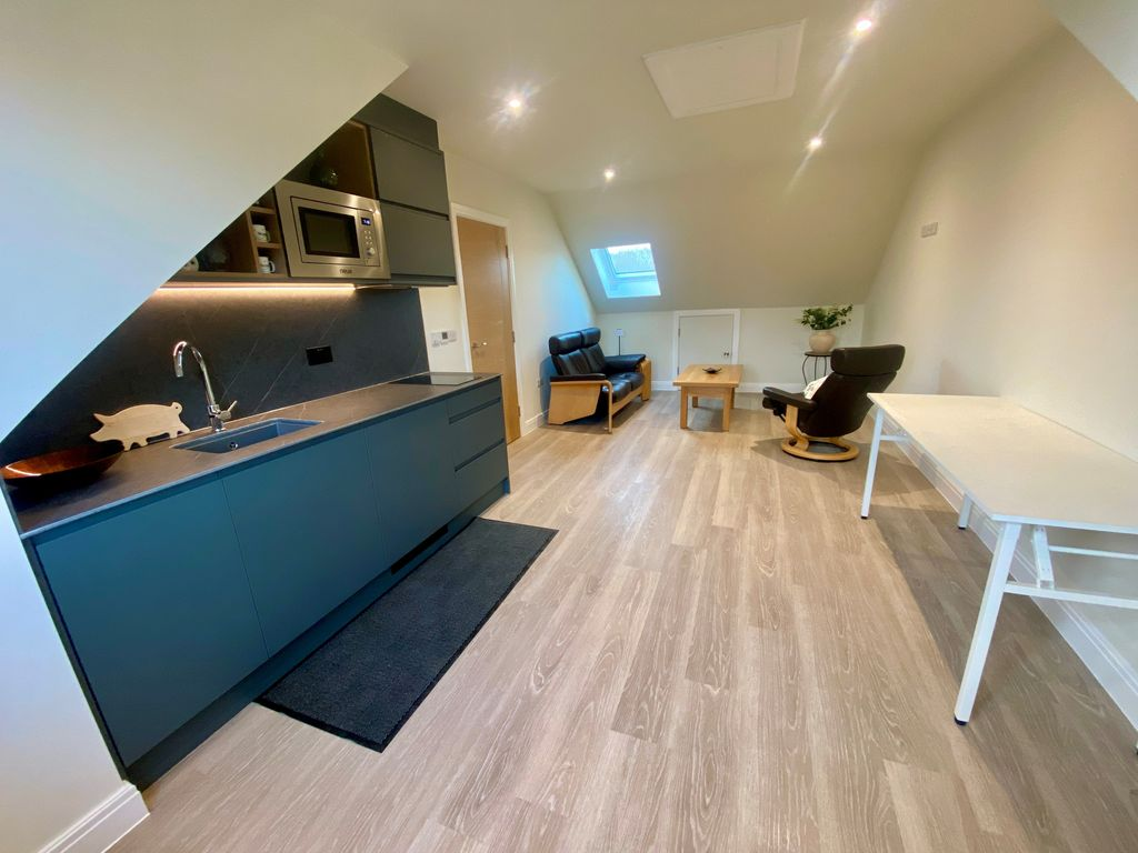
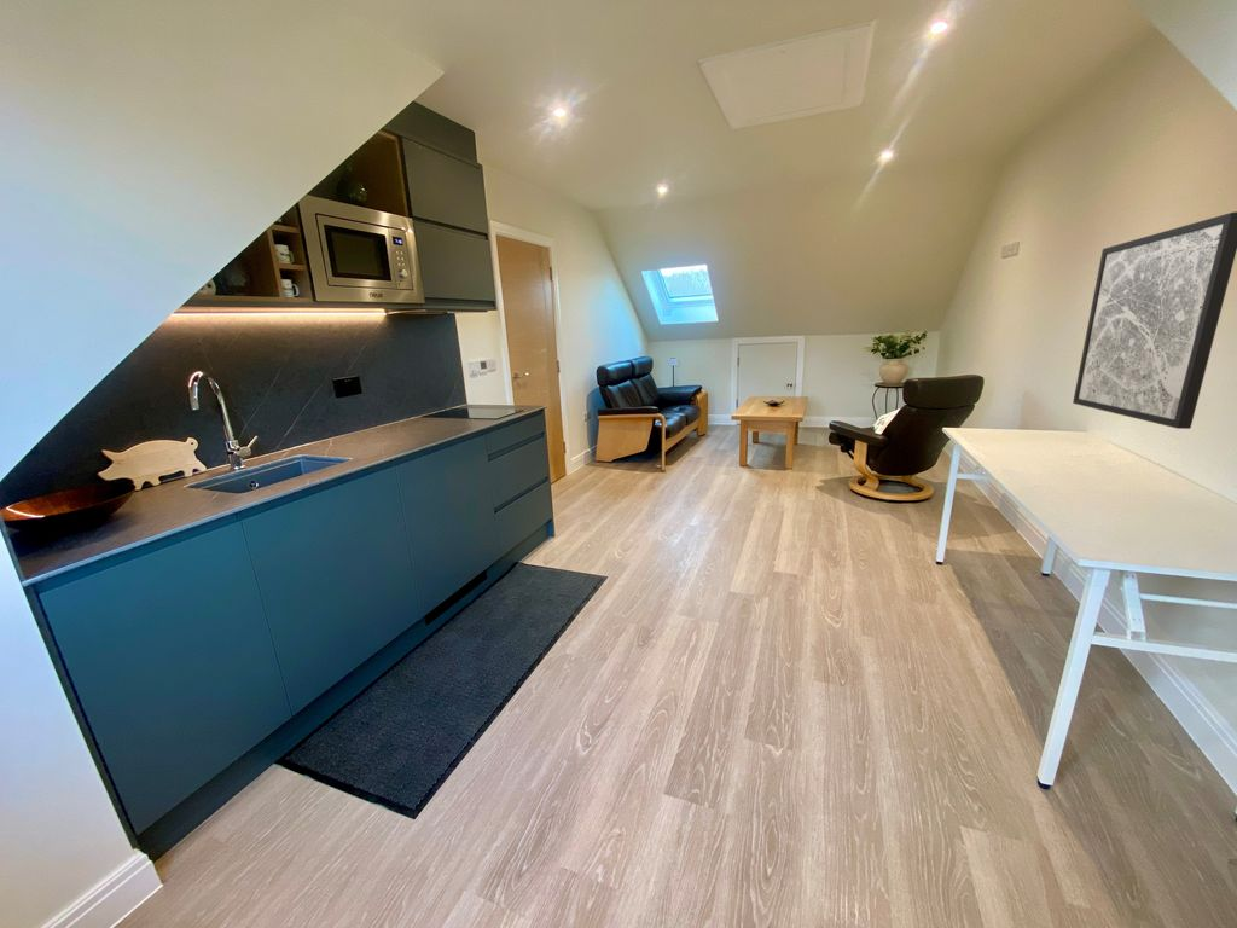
+ wall art [1072,210,1237,430]
